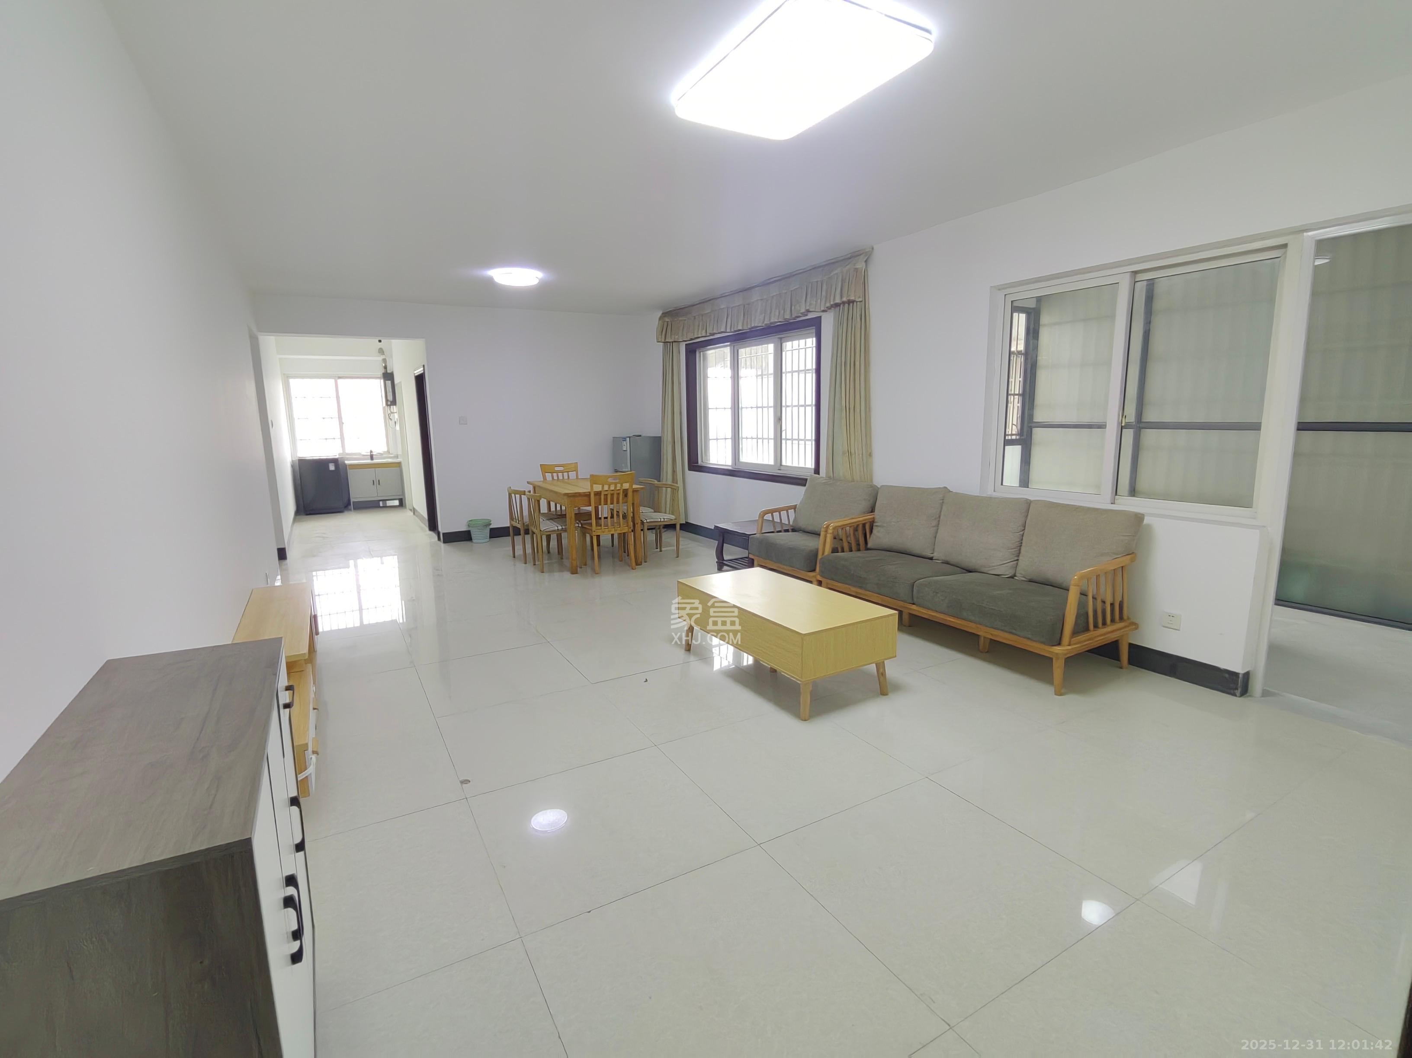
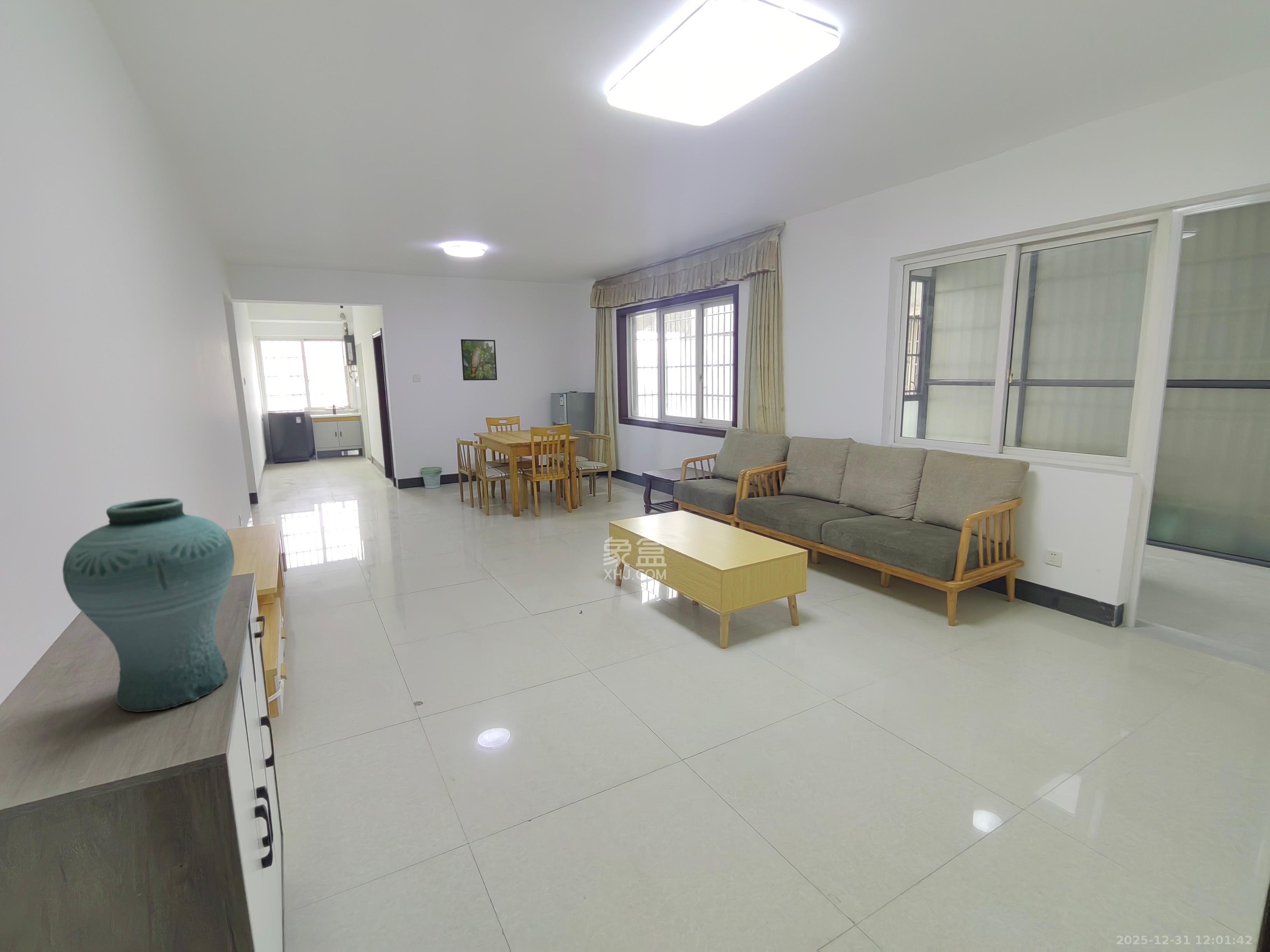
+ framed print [461,339,498,381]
+ vase [62,498,235,712]
